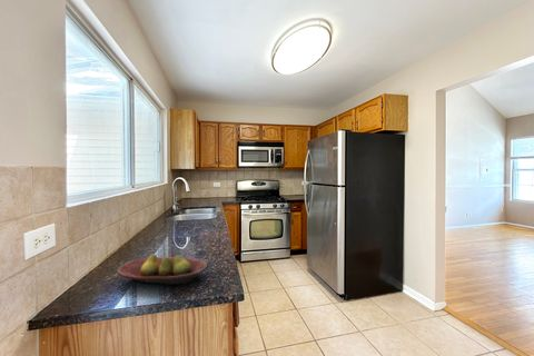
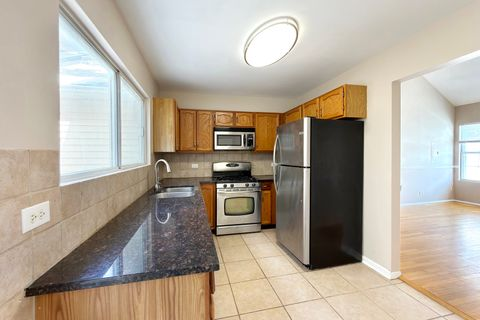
- fruit bowl [117,254,208,286]
